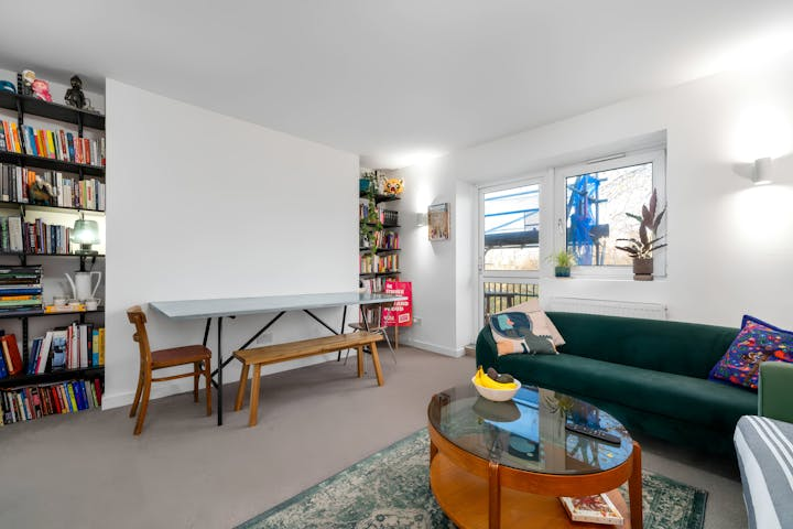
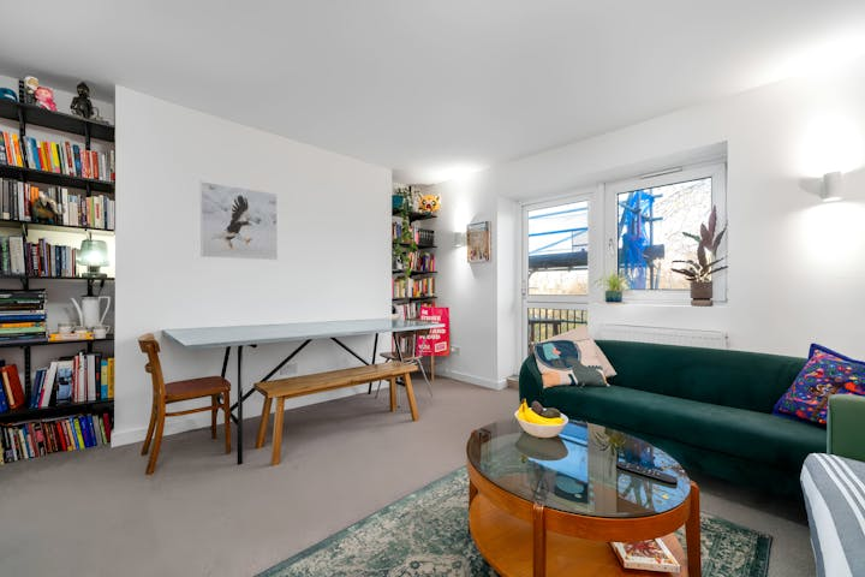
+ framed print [199,180,279,261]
